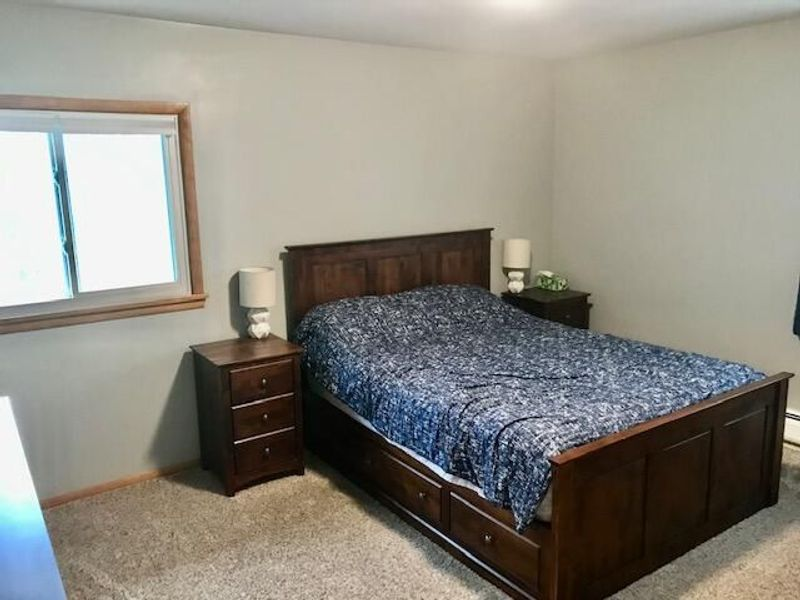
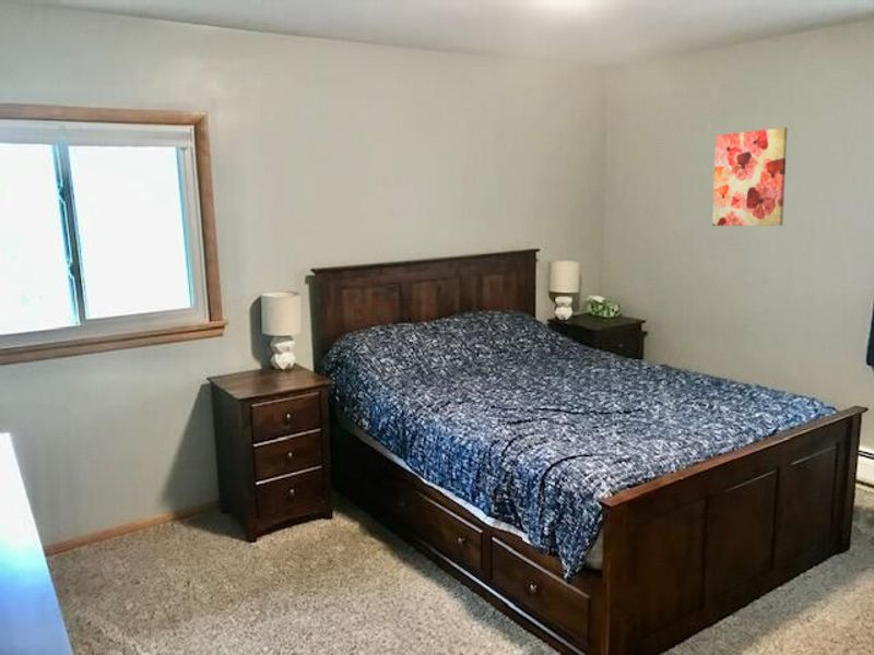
+ wall art [711,127,789,227]
